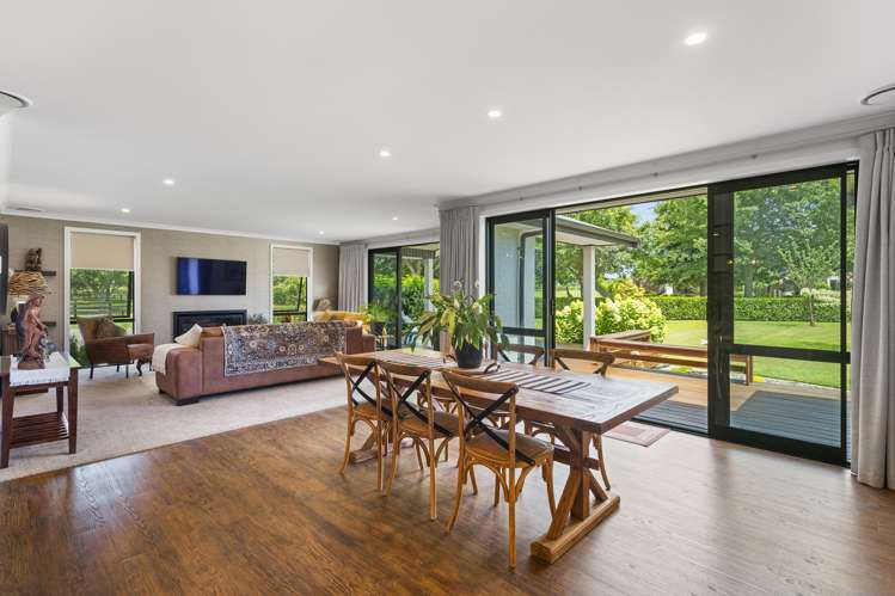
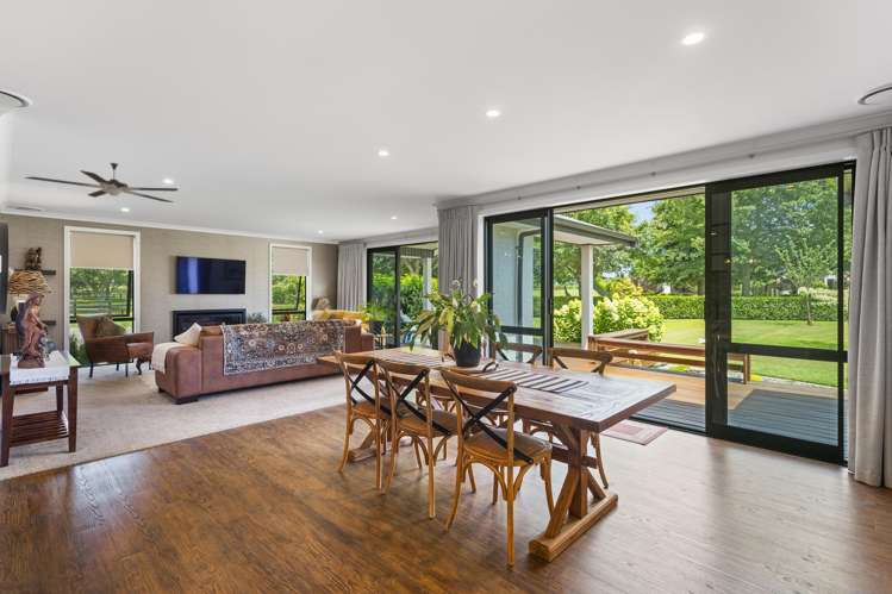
+ ceiling fan [24,162,179,204]
